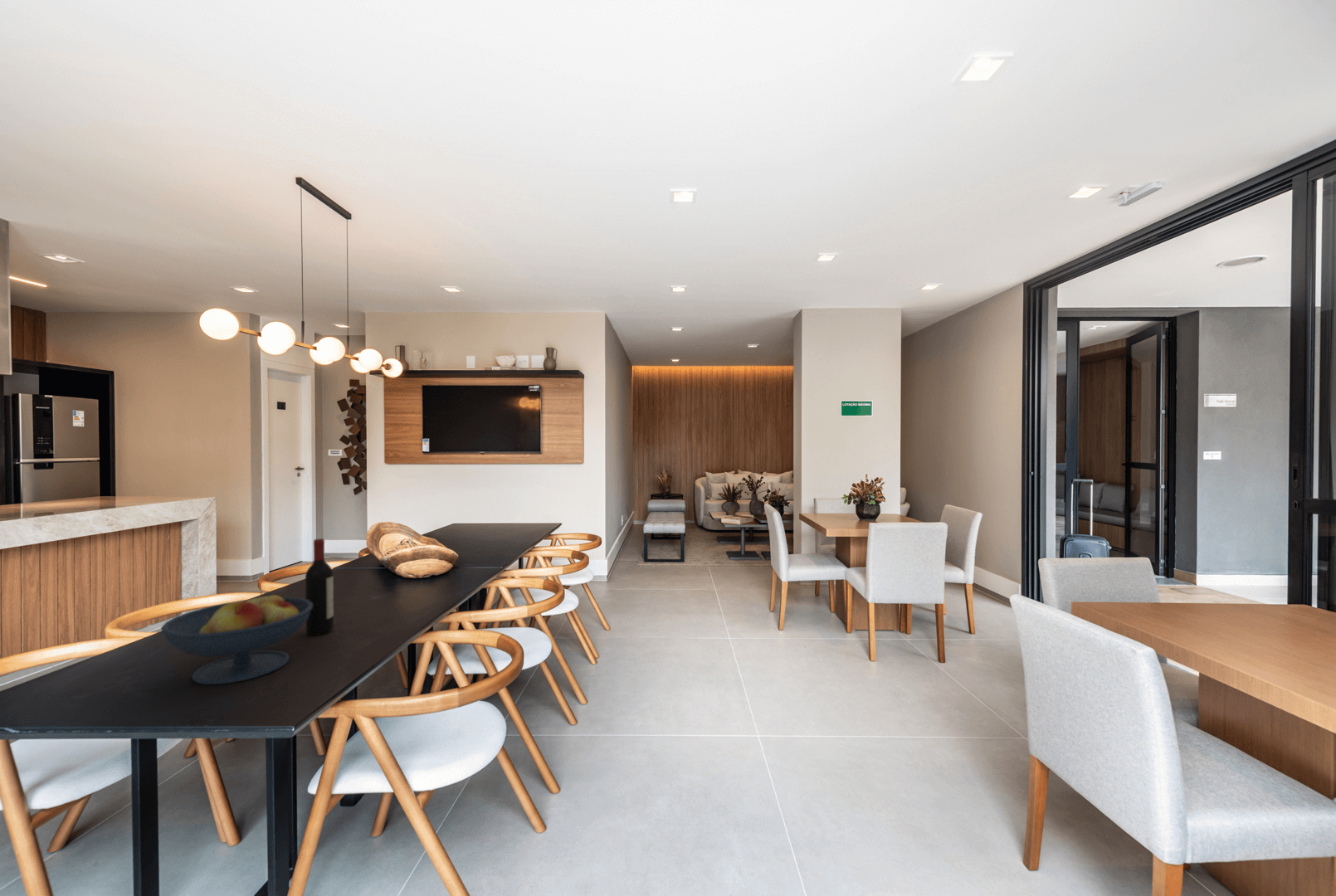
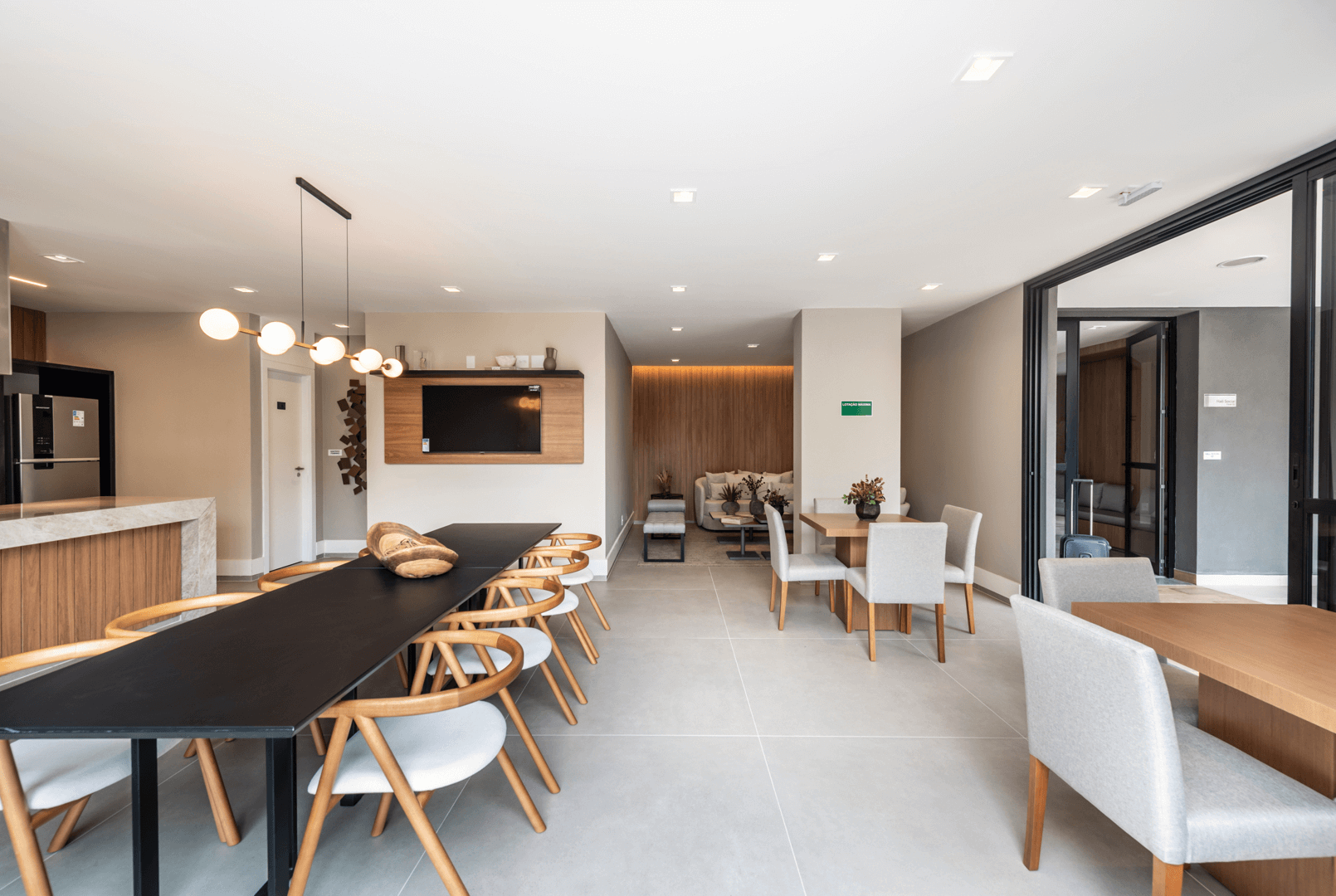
- wine bottle [305,538,334,636]
- fruit bowl [160,591,313,685]
